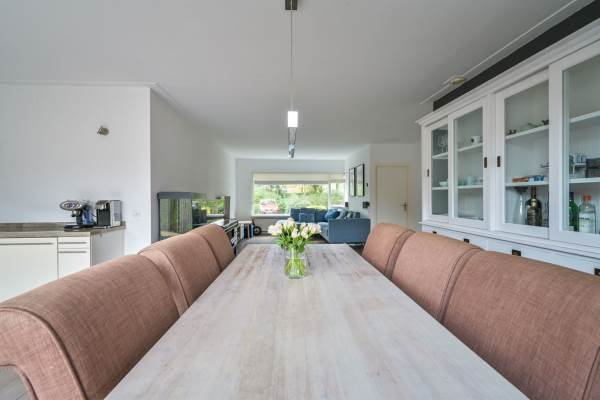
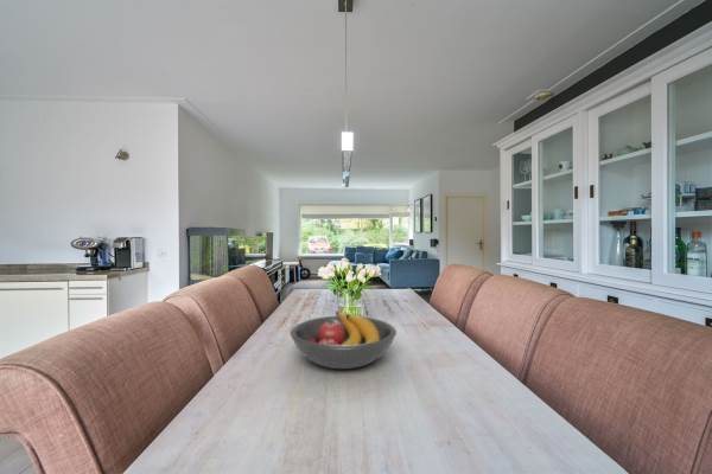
+ fruit bowl [288,310,398,370]
